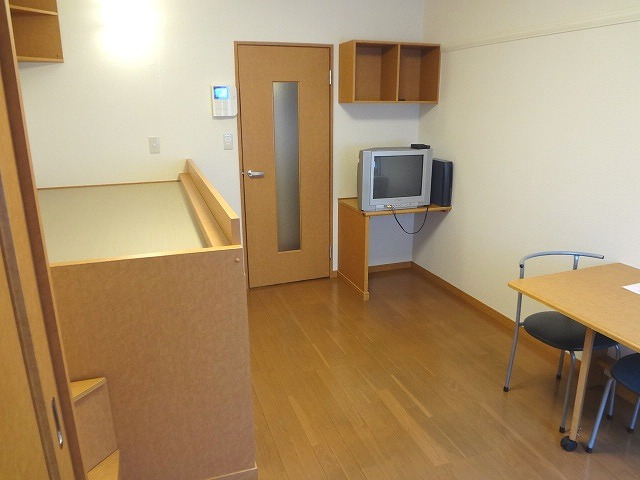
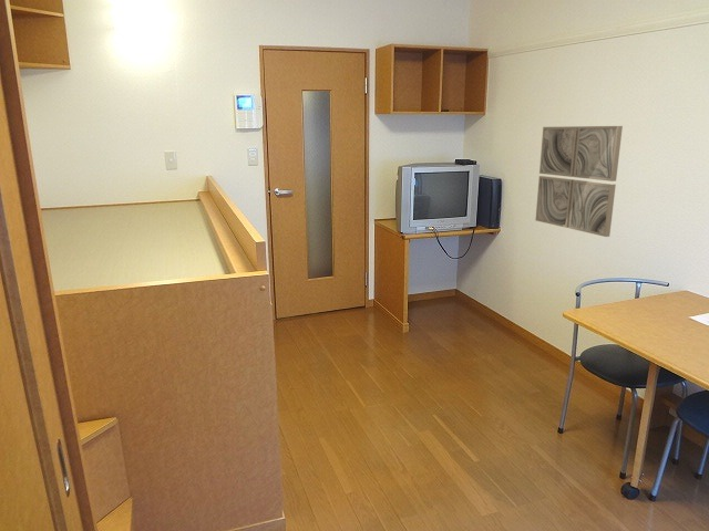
+ wall art [535,125,624,238]
